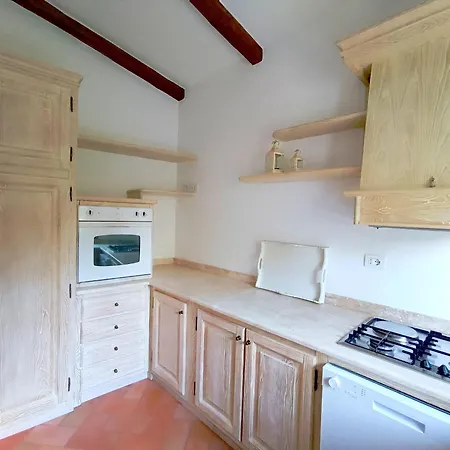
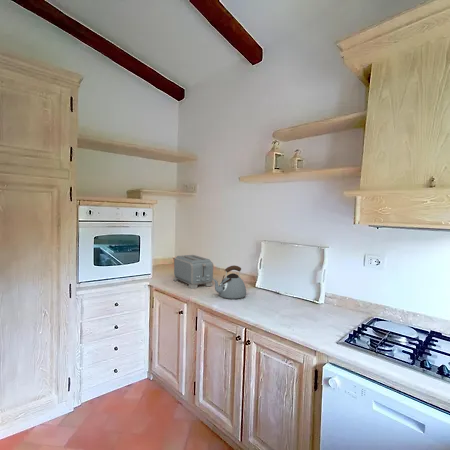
+ toaster [172,254,214,290]
+ kettle [213,265,247,300]
